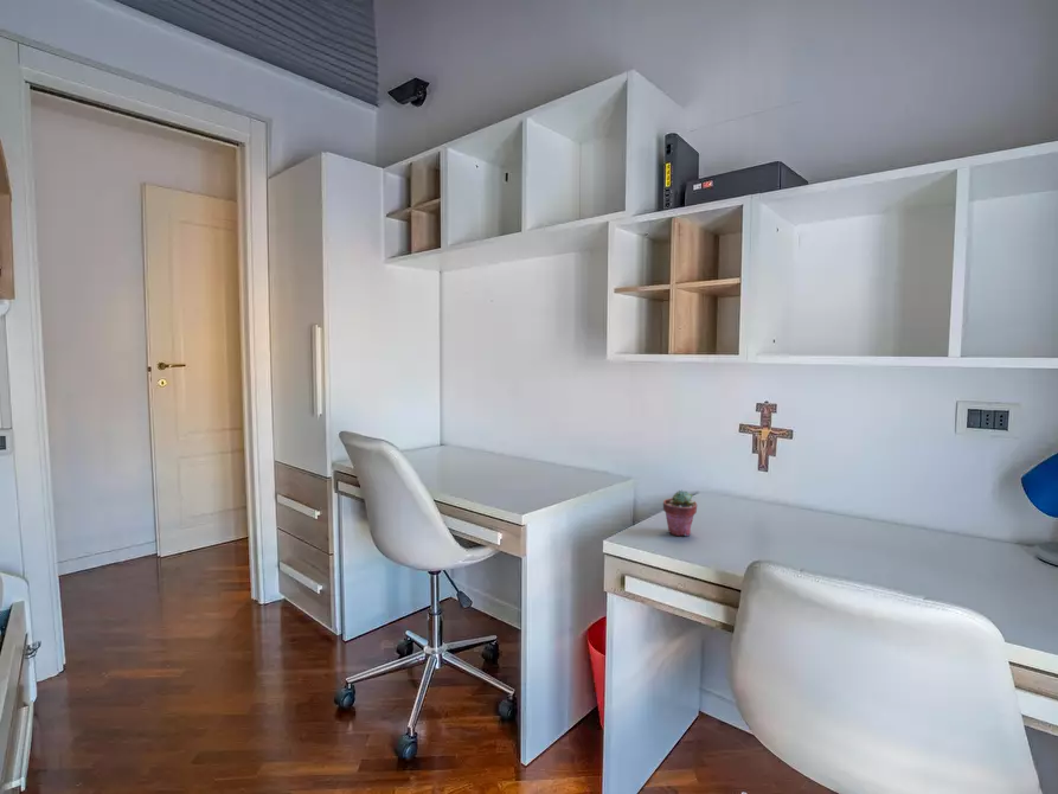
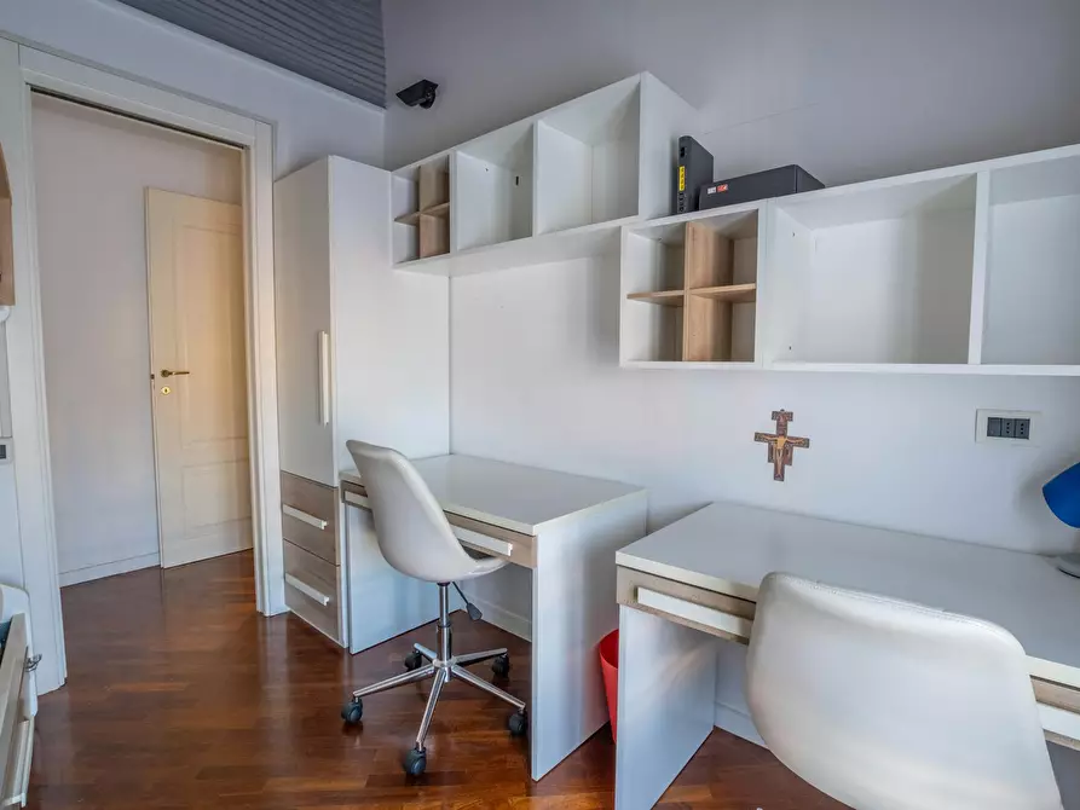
- potted succulent [662,488,698,537]
